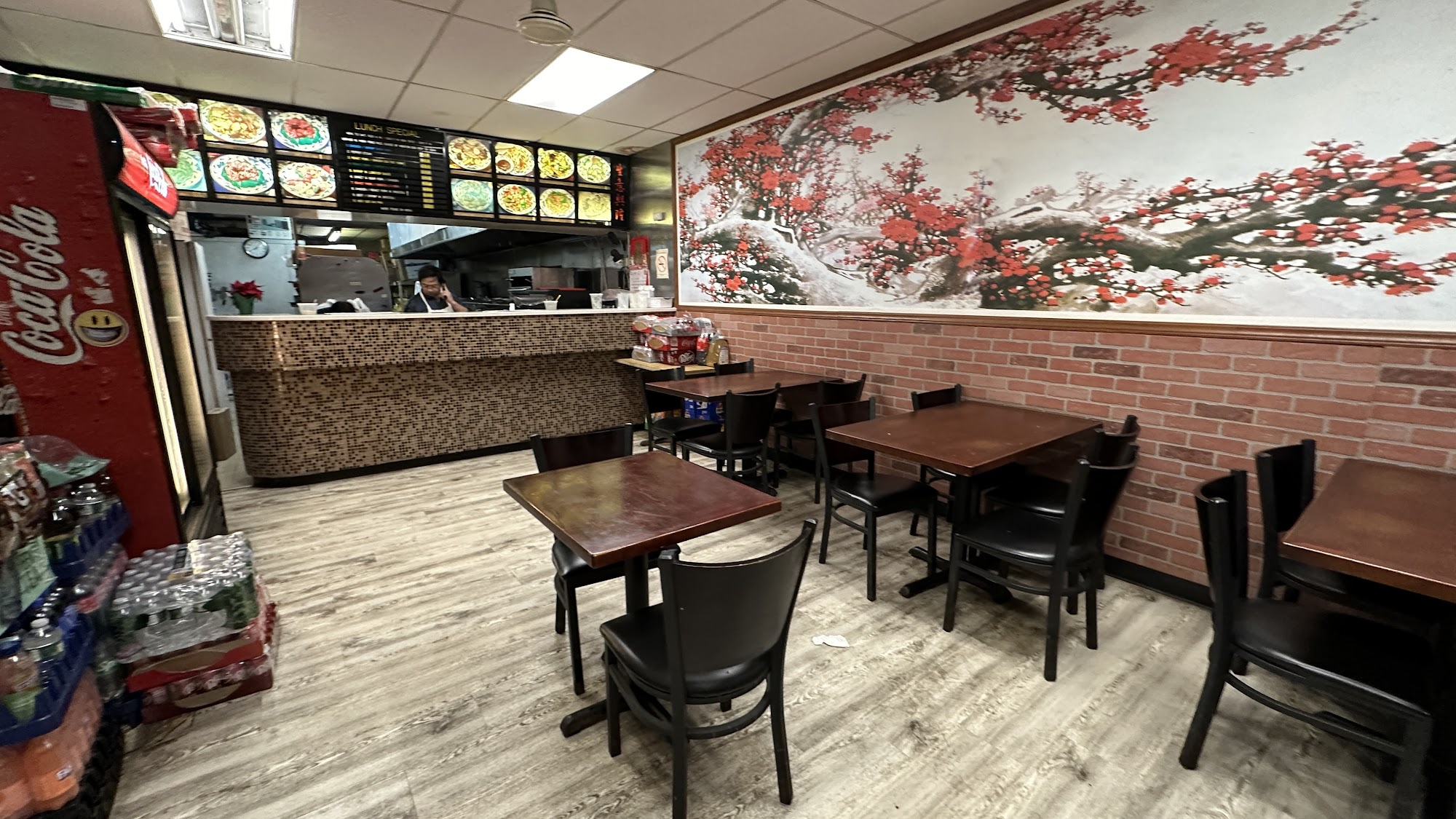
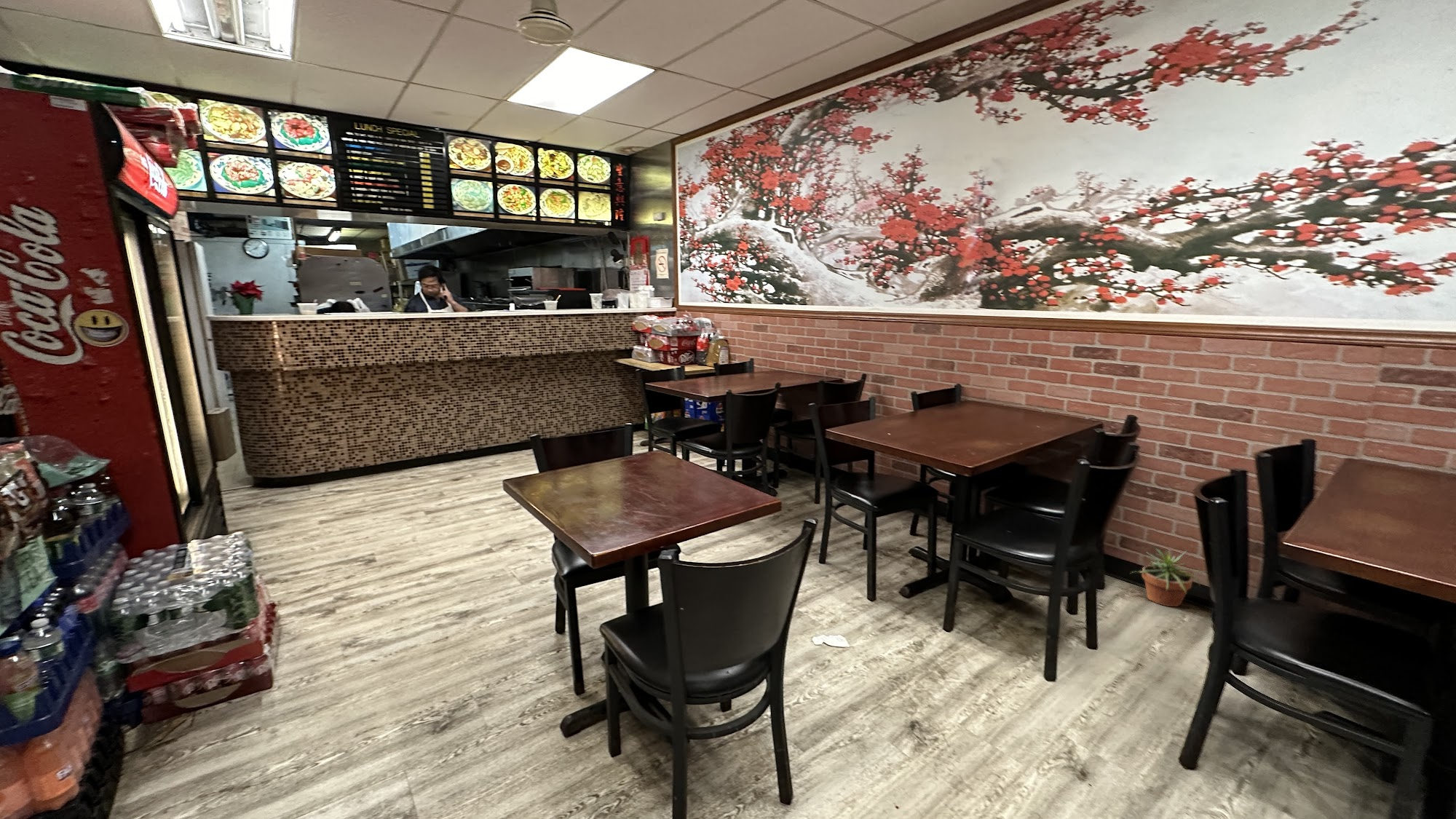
+ potted plant [1130,548,1206,607]
